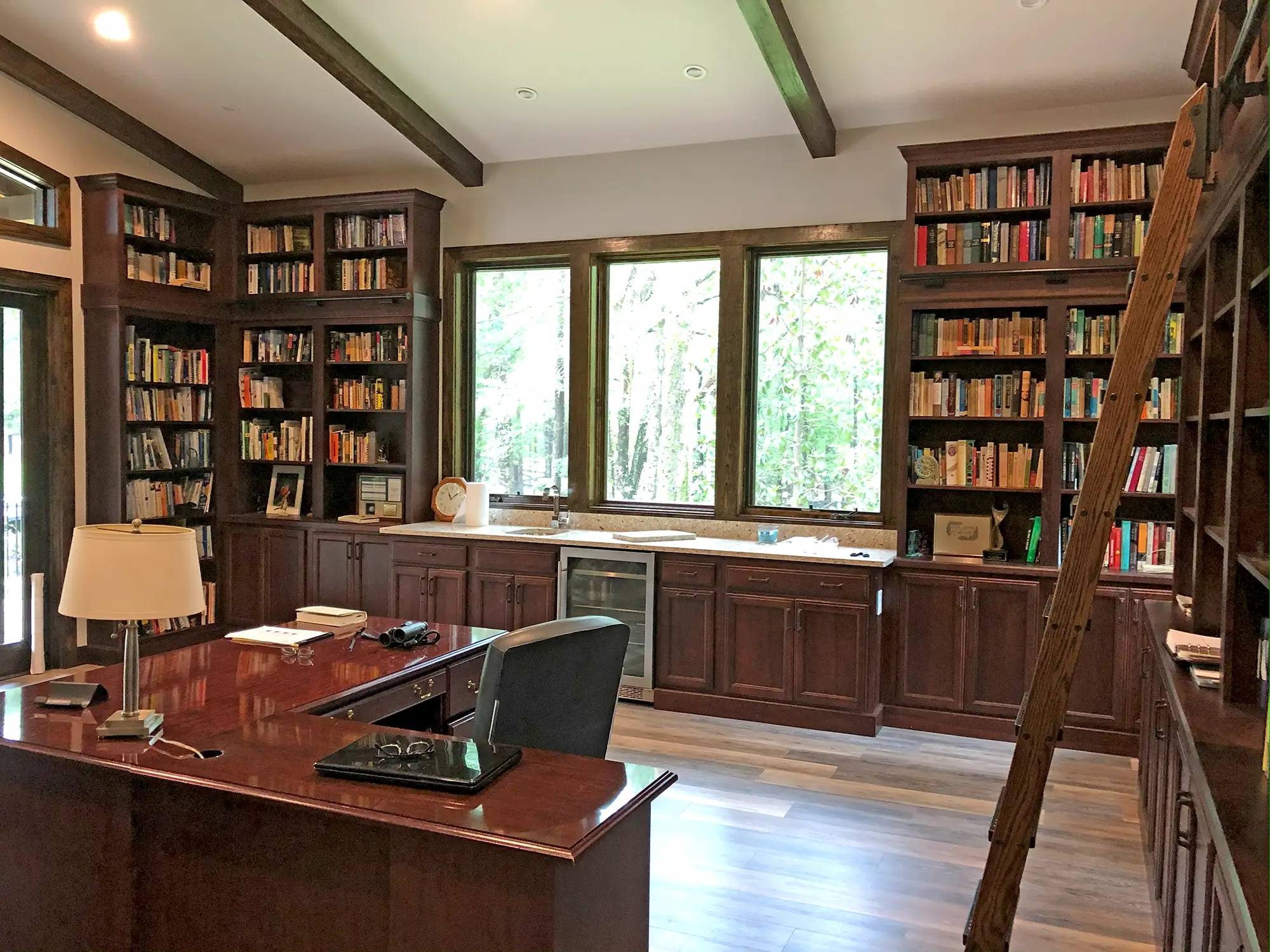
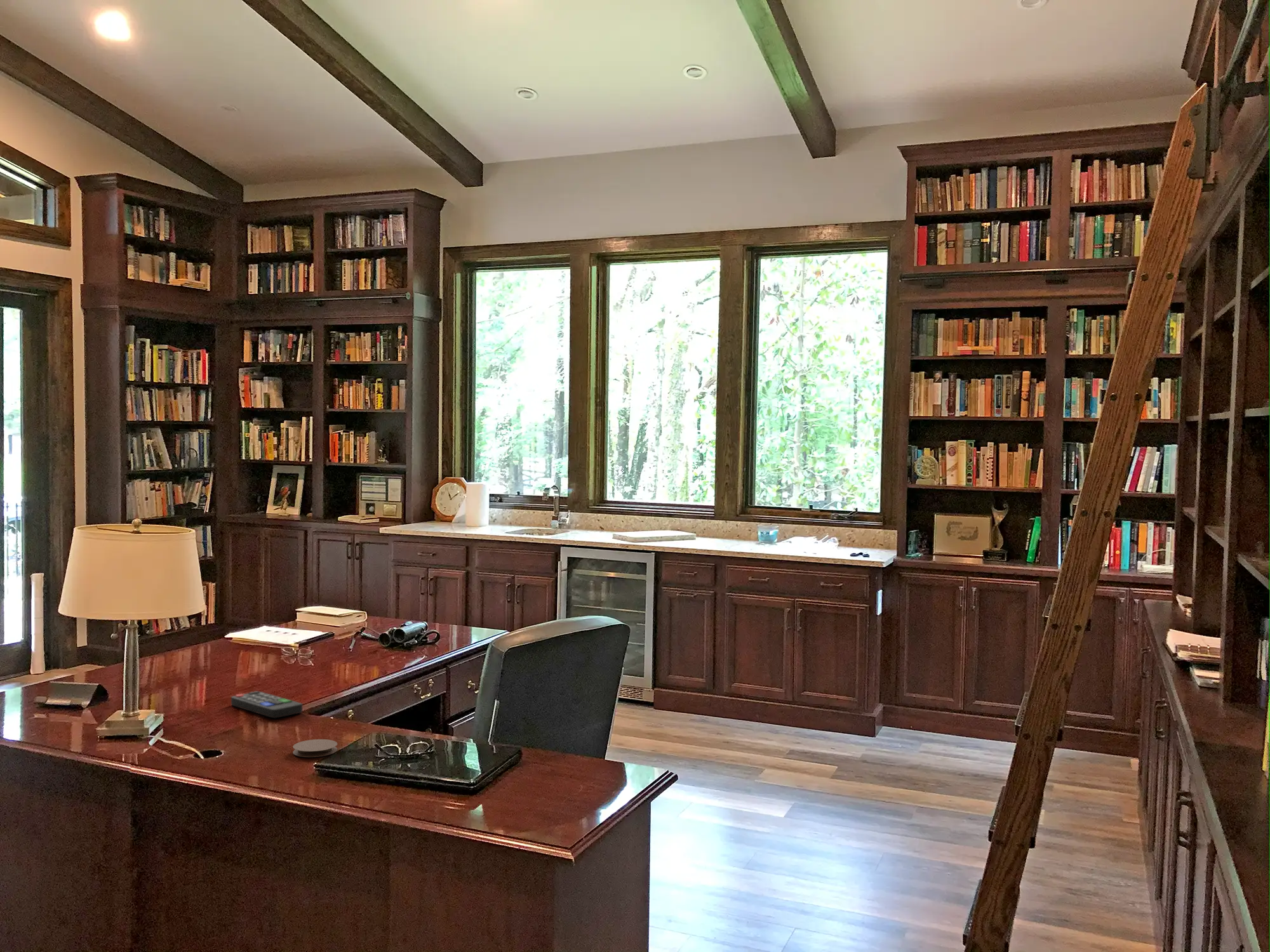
+ coaster [292,739,338,758]
+ remote control [231,691,303,718]
